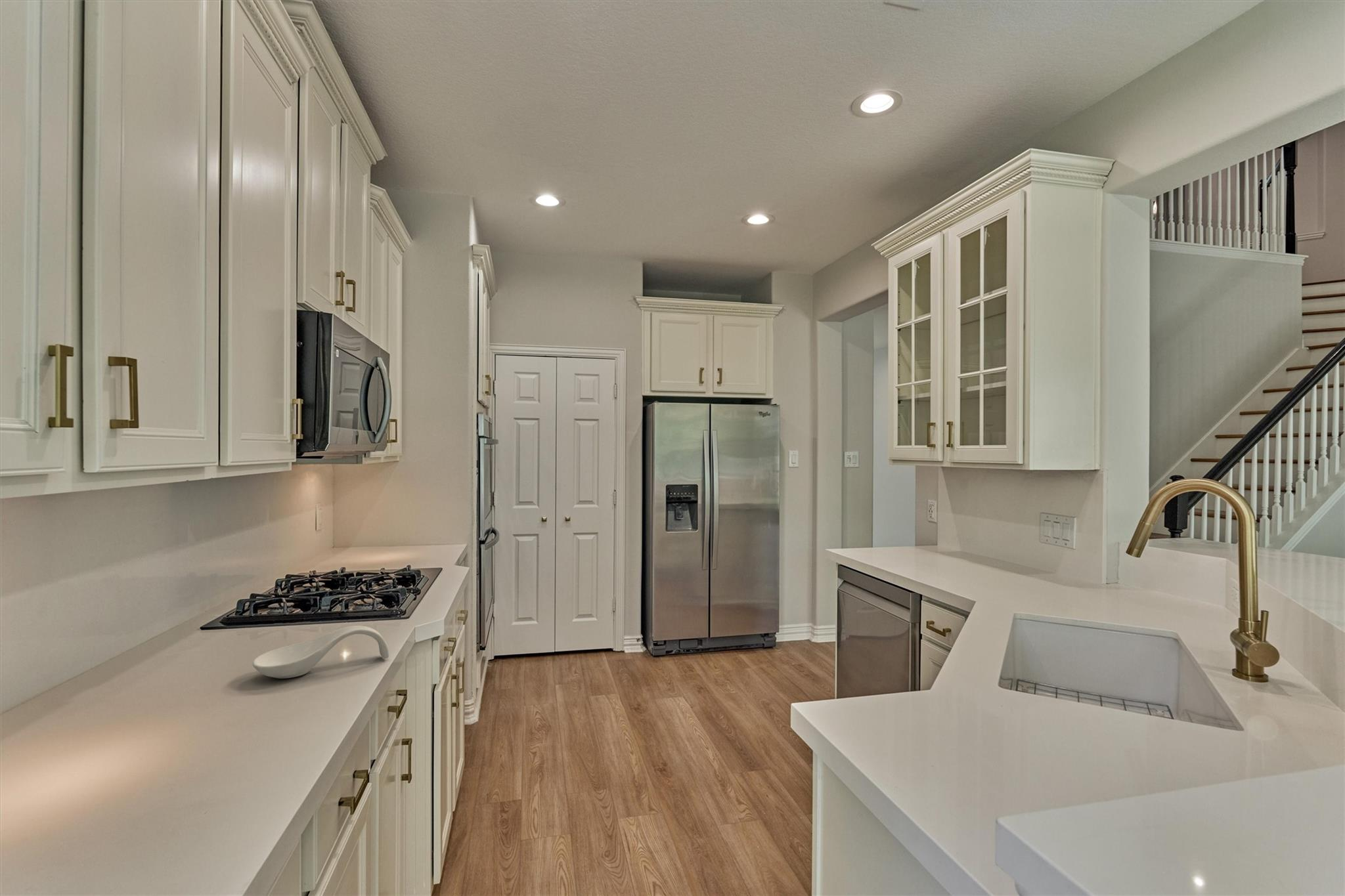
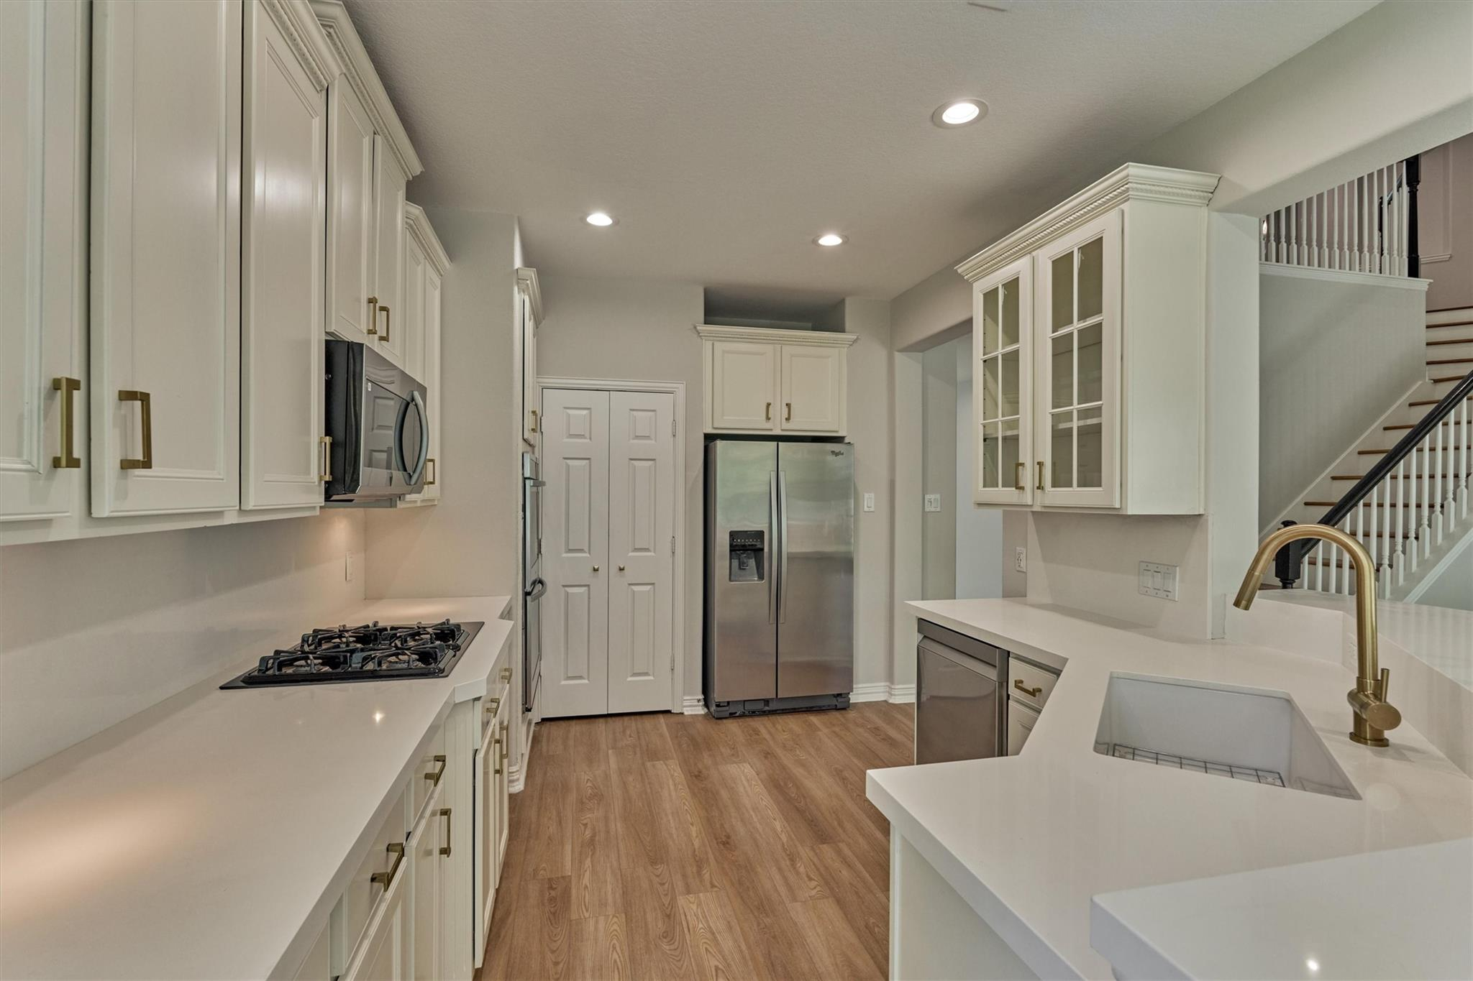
- spoon rest [252,625,389,679]
